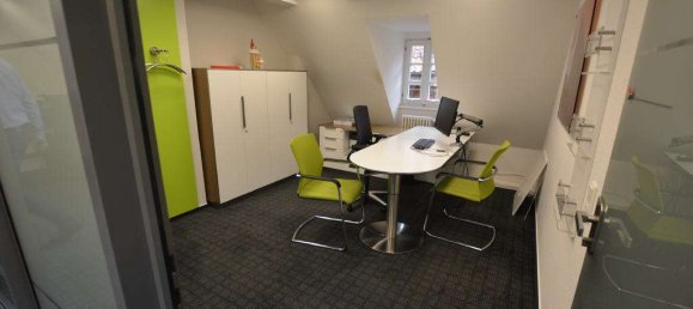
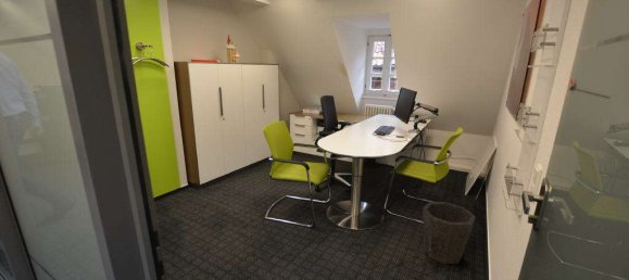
+ waste bin [422,201,477,265]
